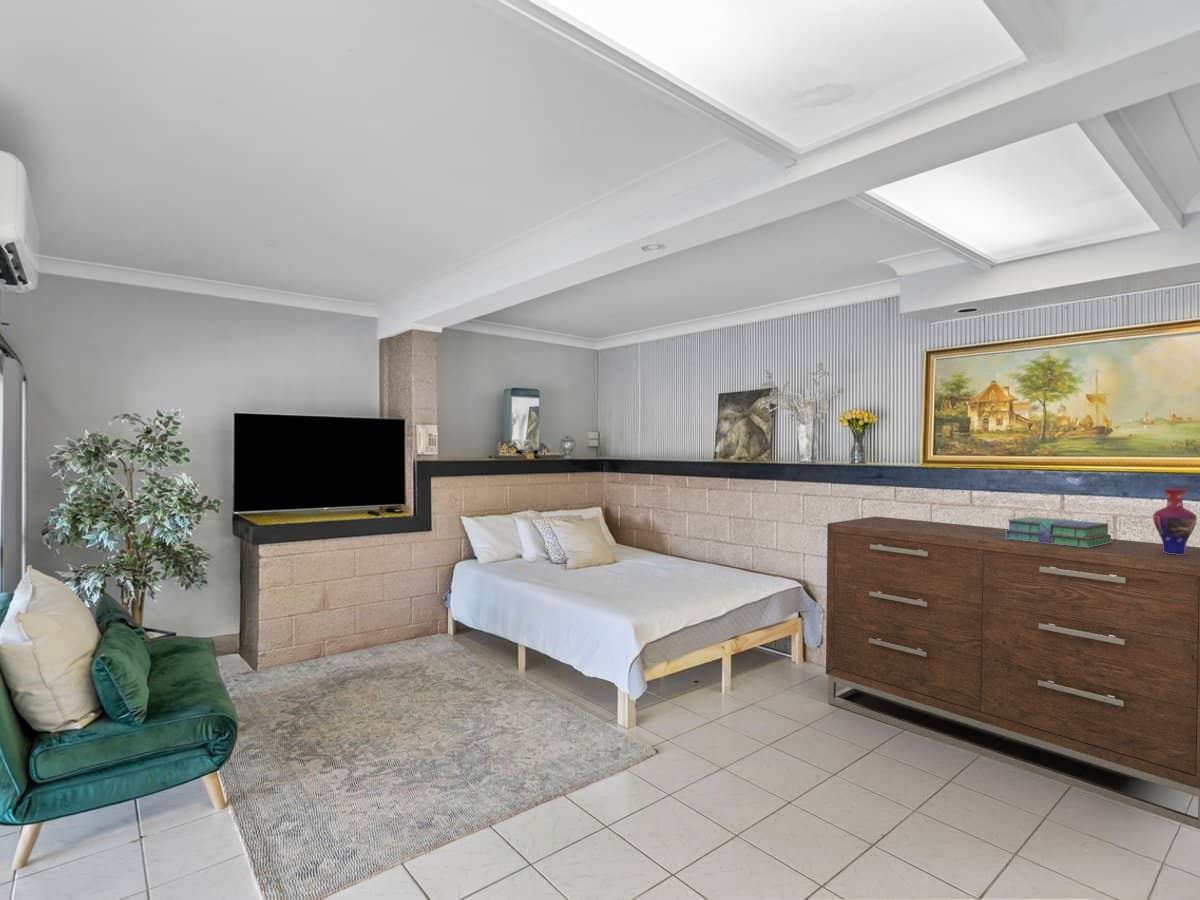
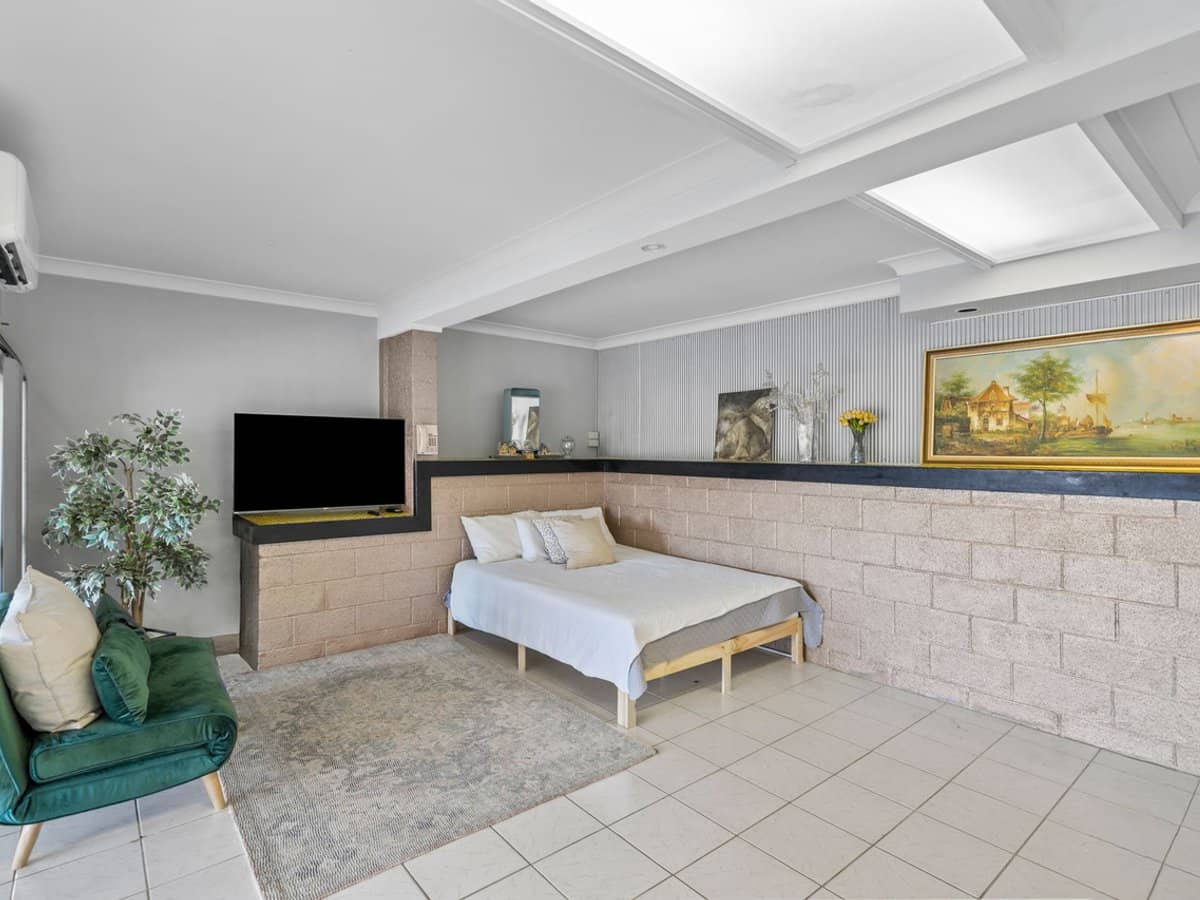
- stack of books [1005,516,1112,548]
- vase [1152,488,1198,555]
- dresser [825,515,1200,830]
